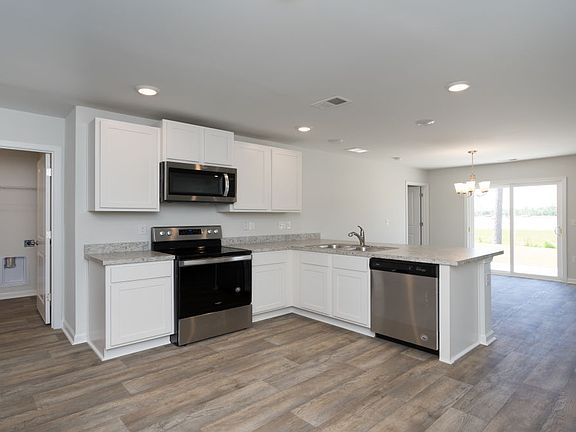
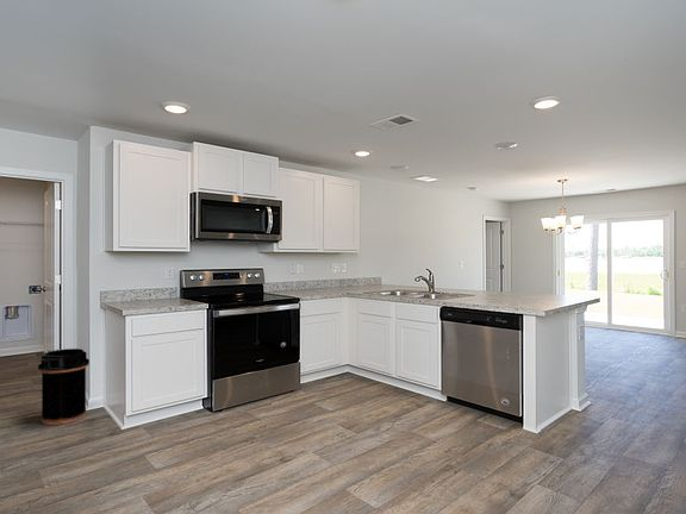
+ trash can [37,347,91,426]
